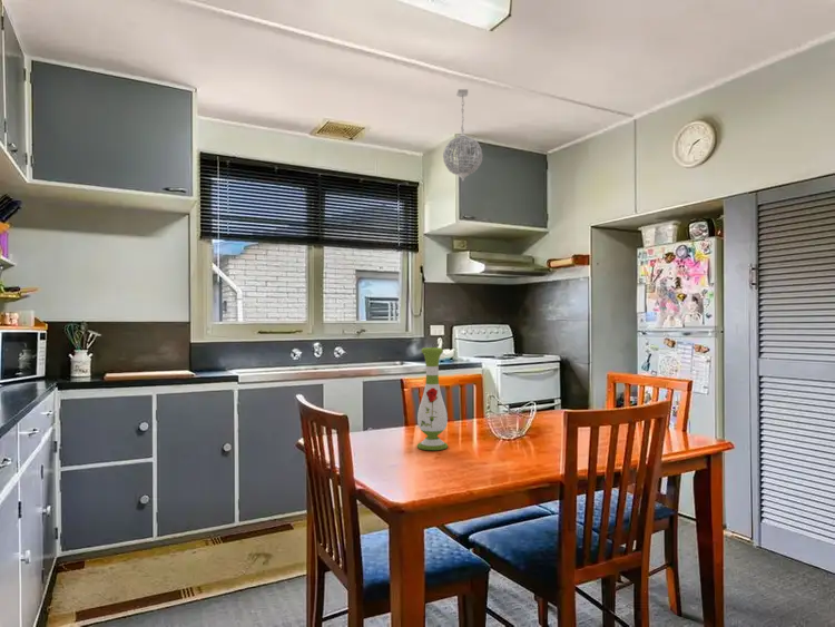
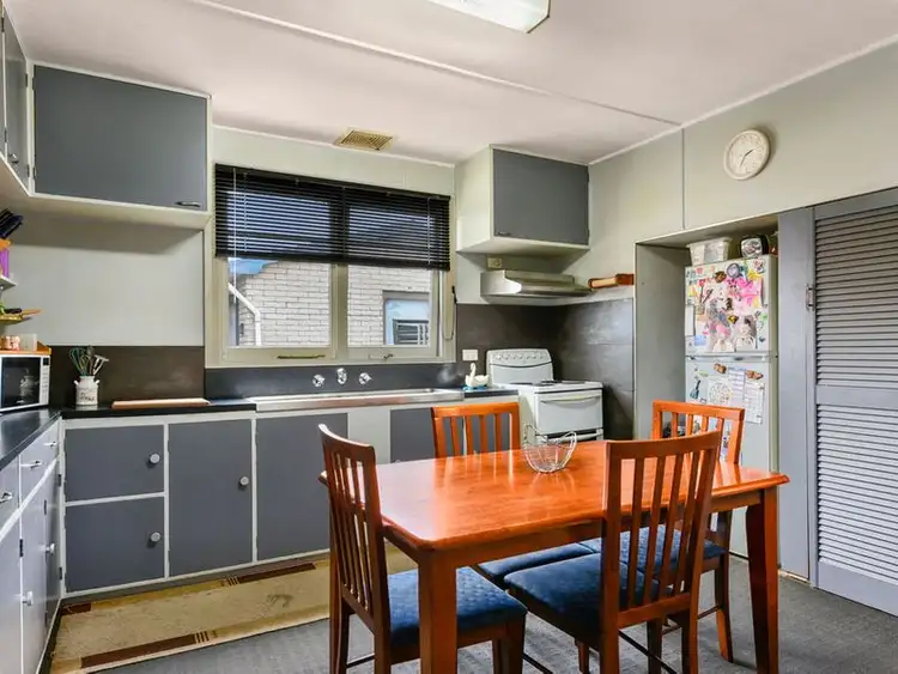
- pendant light [442,88,483,183]
- vase [416,346,449,451]
